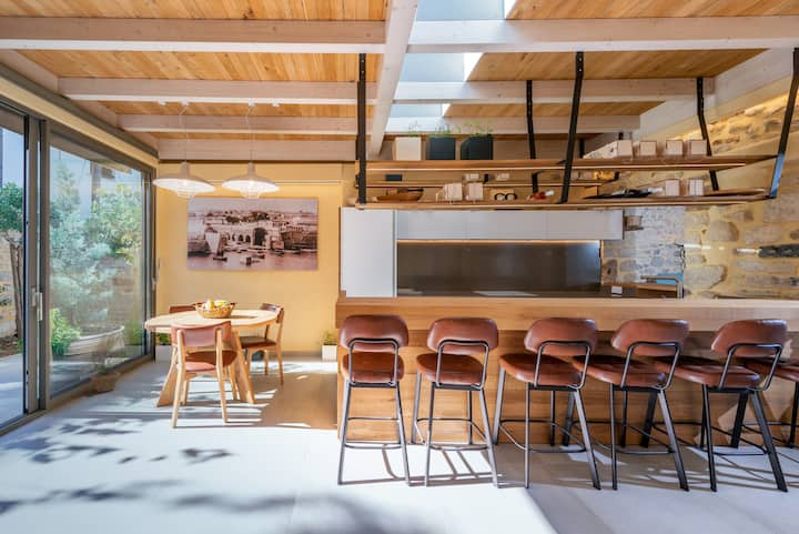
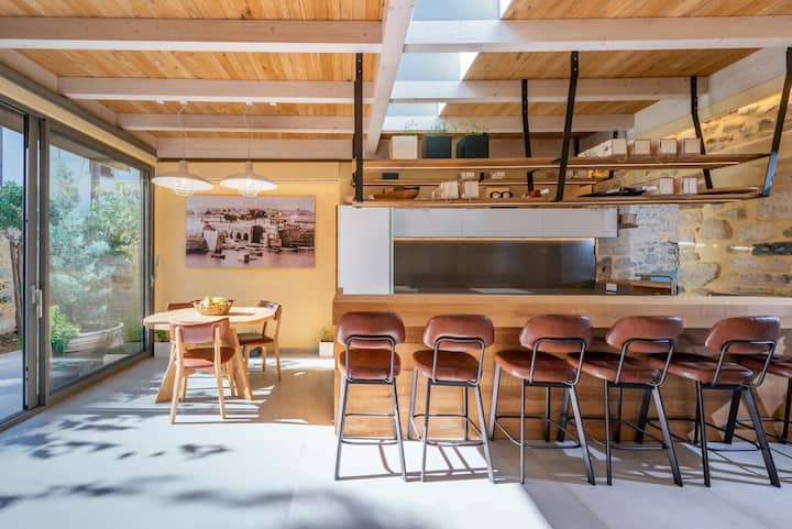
- potted plant [85,349,124,393]
